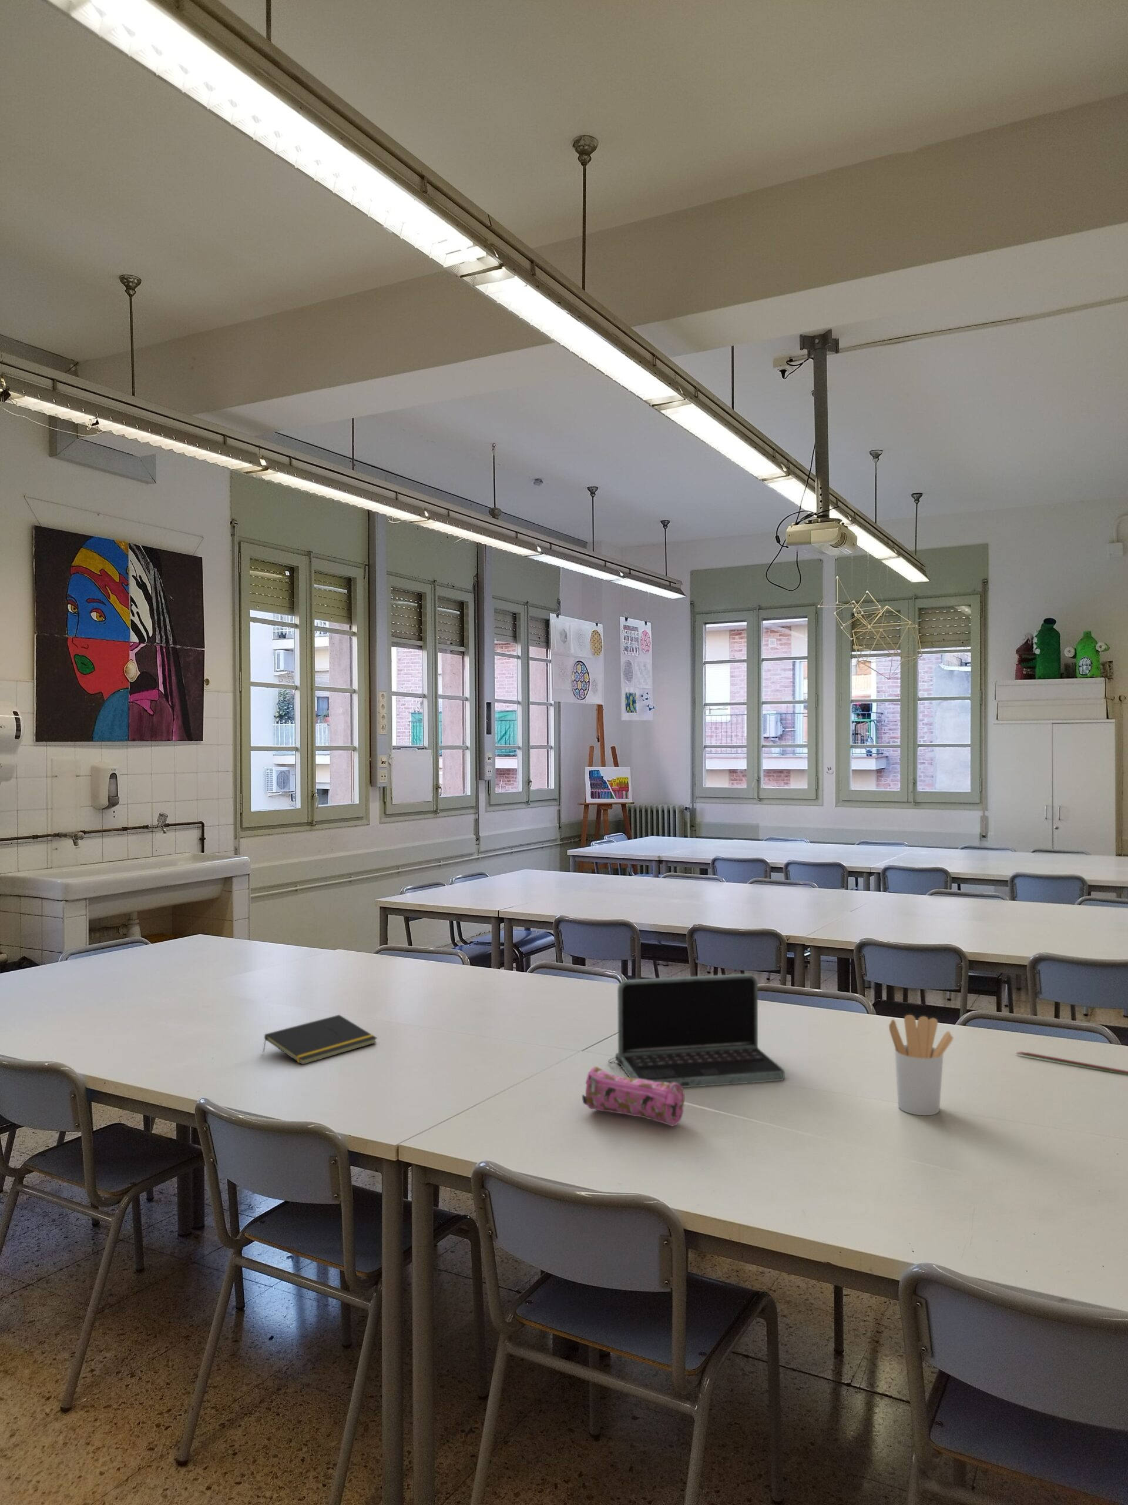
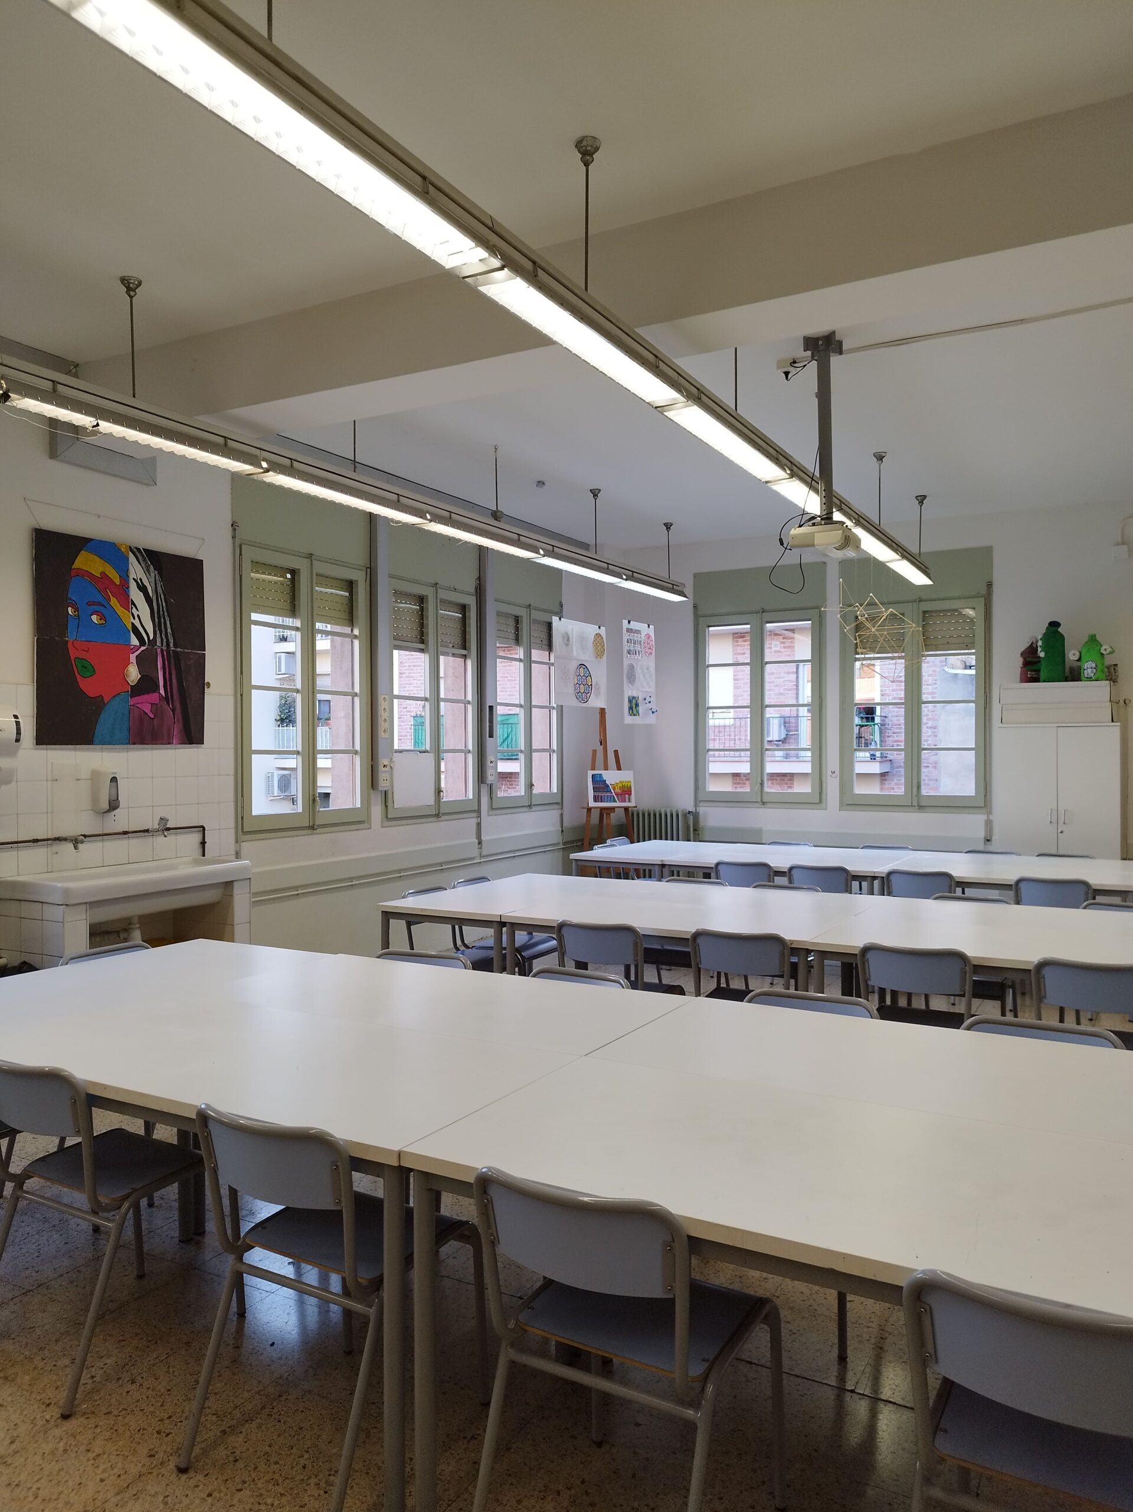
- laptop [608,973,784,1088]
- pencil case [582,1065,685,1127]
- notepad [262,1014,378,1065]
- utensil holder [889,1014,954,1116]
- train [1015,1051,1128,1076]
